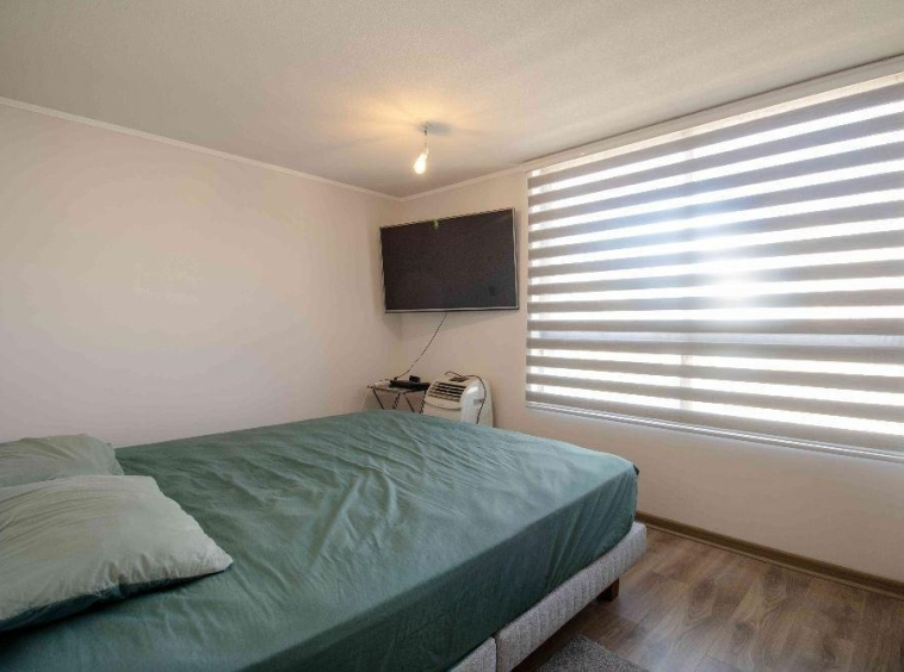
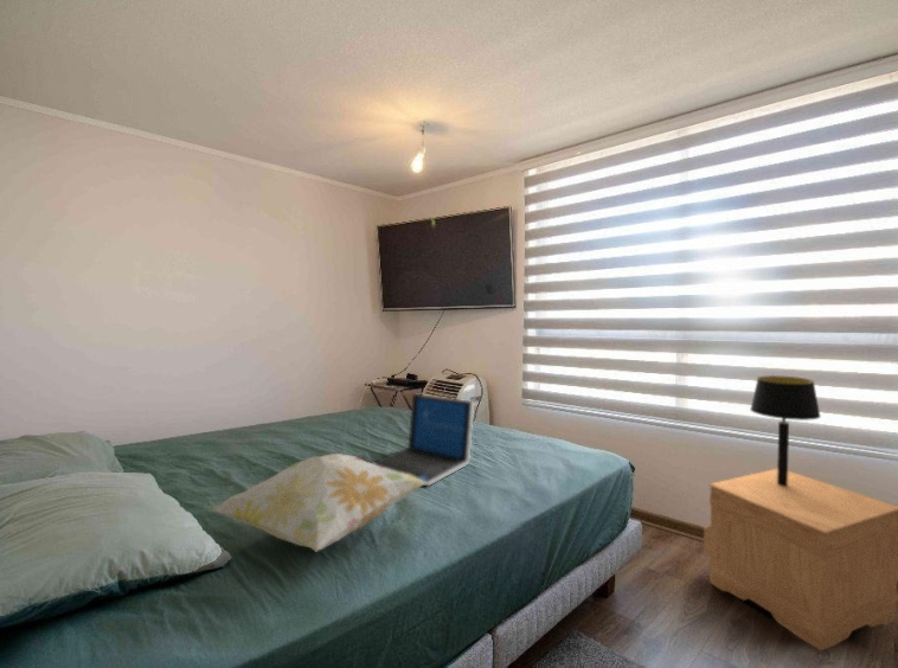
+ table lamp [749,374,822,487]
+ decorative pillow [209,452,428,552]
+ laptop [371,392,475,487]
+ nightstand [703,468,898,651]
